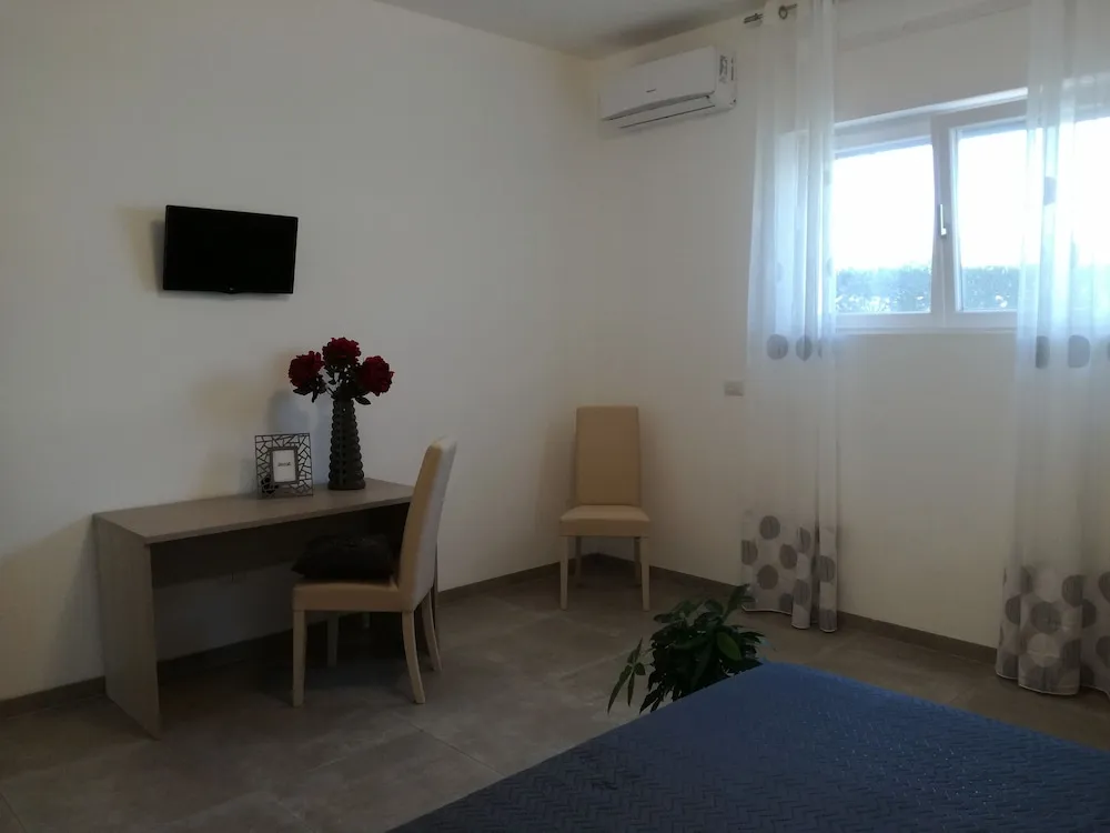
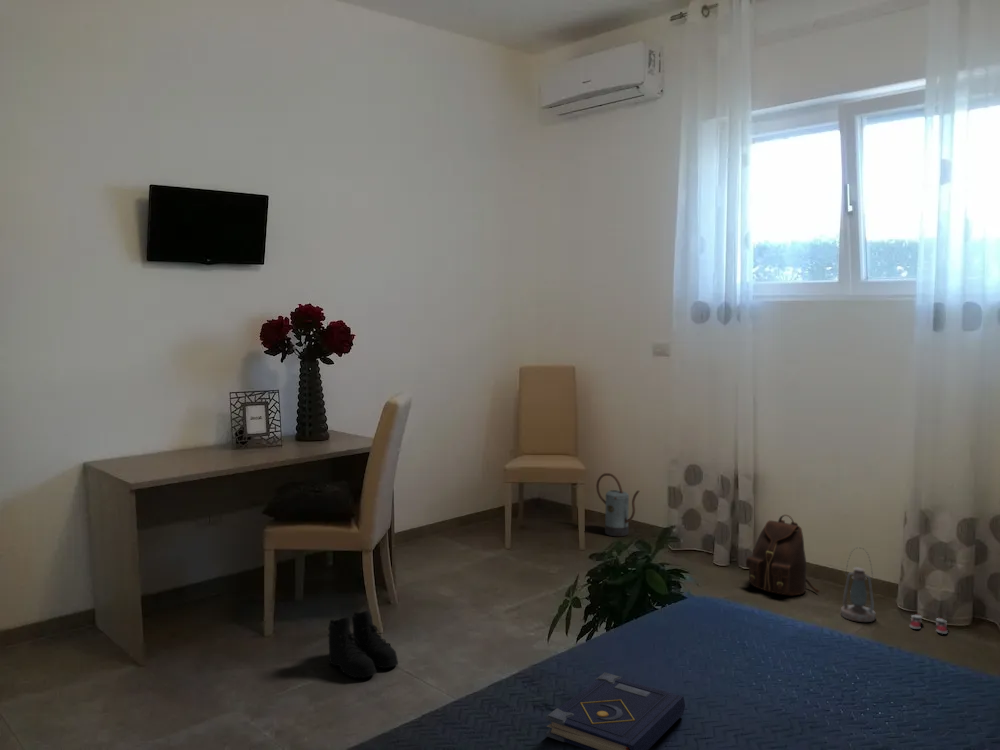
+ backpack [745,514,821,596]
+ book [545,672,686,750]
+ boots [327,609,399,679]
+ lantern [840,547,876,623]
+ watering can [595,472,640,537]
+ sneaker [909,613,949,635]
